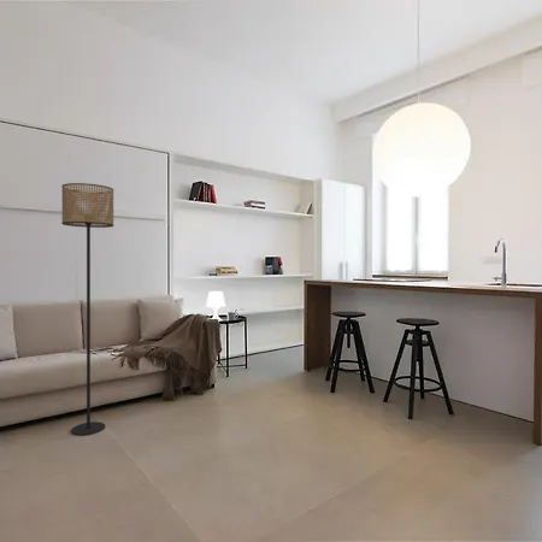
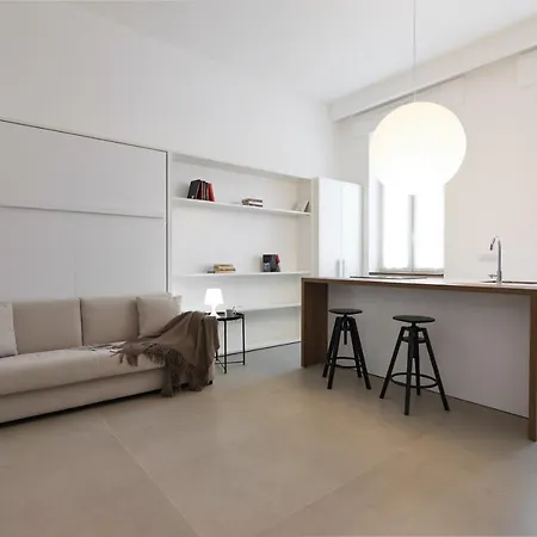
- floor lamp [60,182,114,436]
